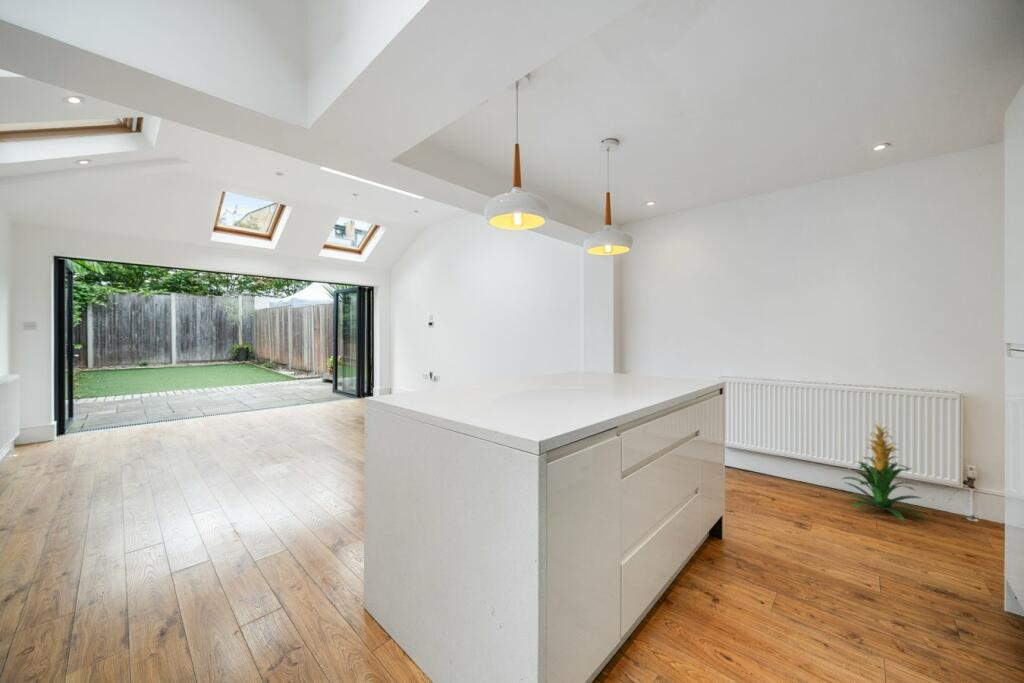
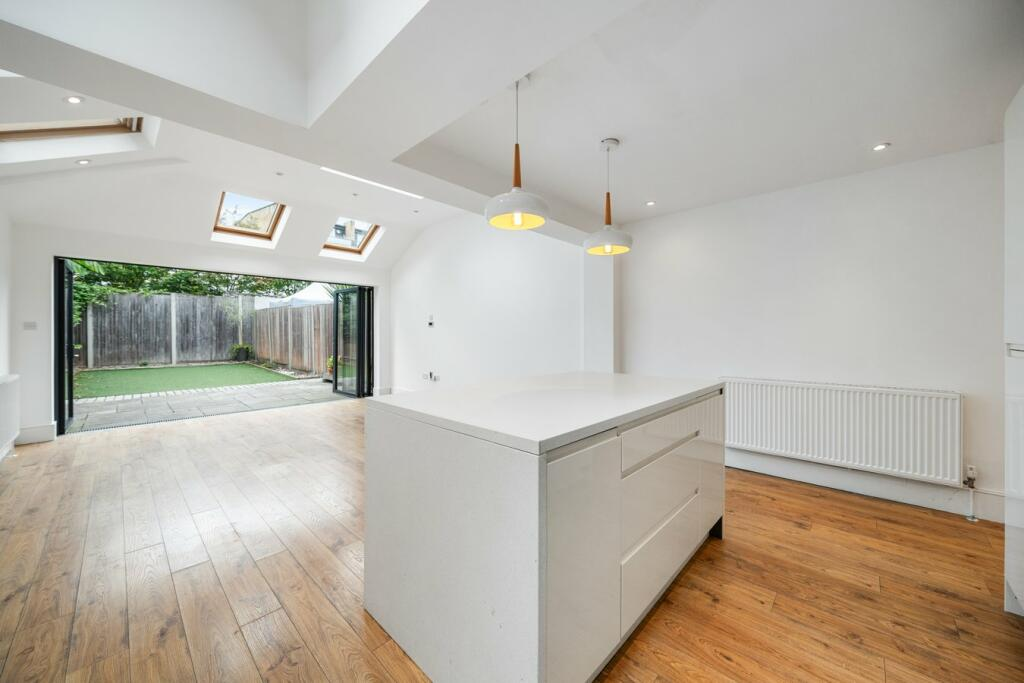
- indoor plant [841,418,928,522]
